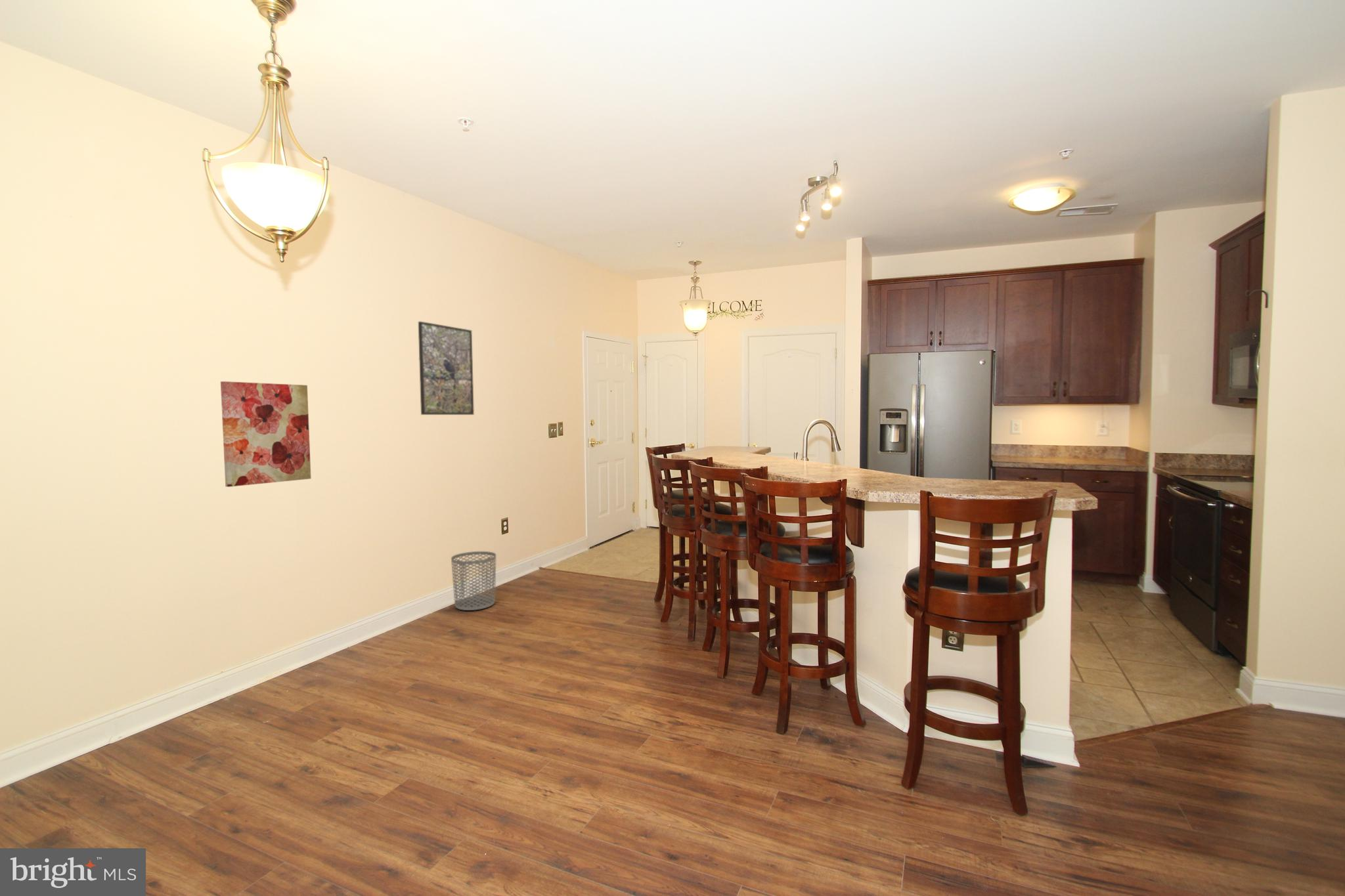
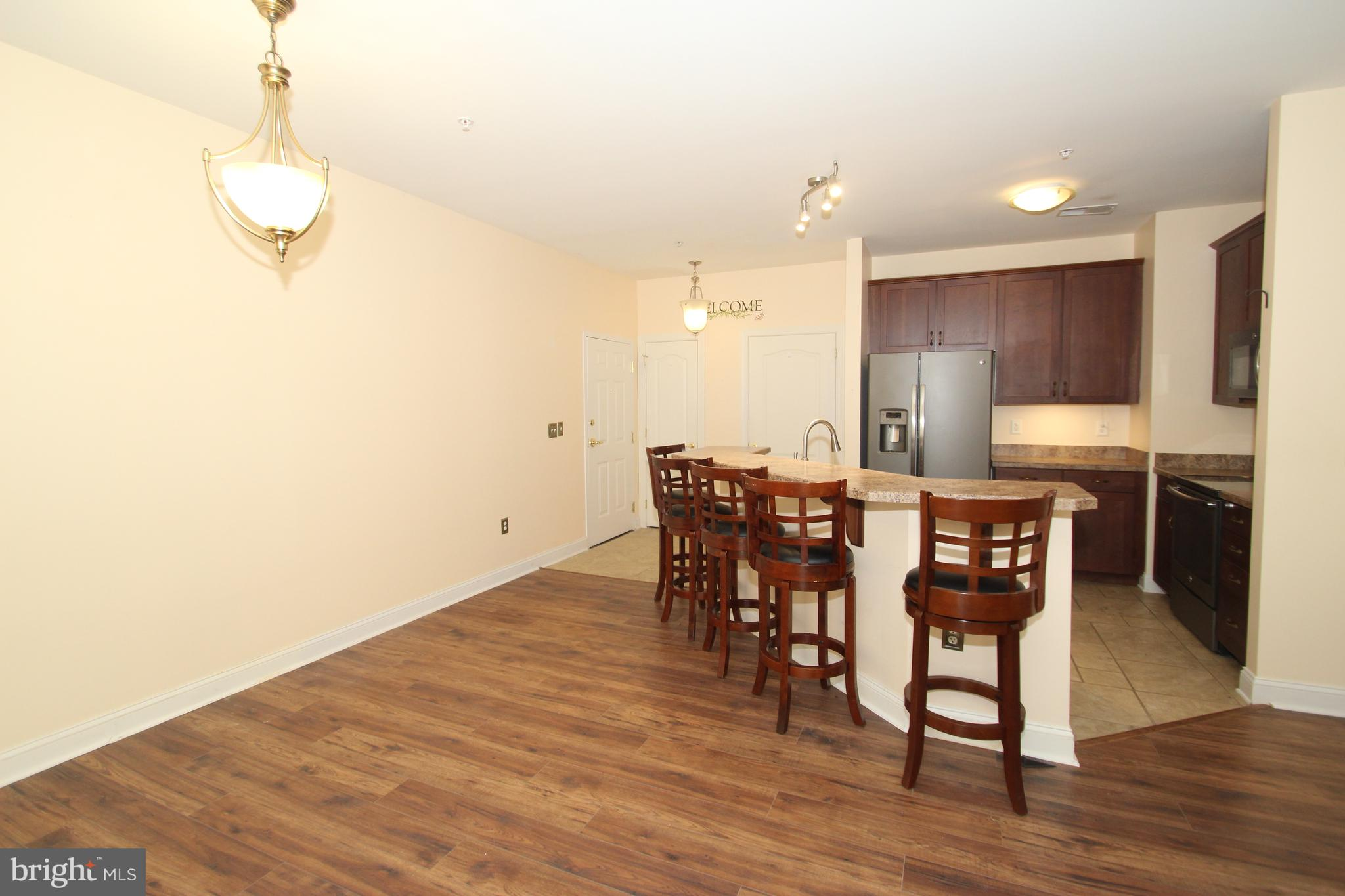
- wall art [220,381,312,488]
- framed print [418,321,475,416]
- waste bin [451,551,496,611]
